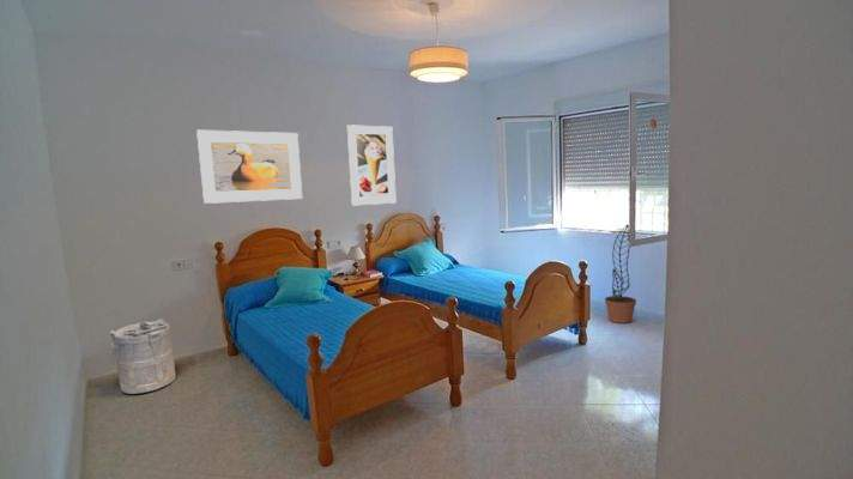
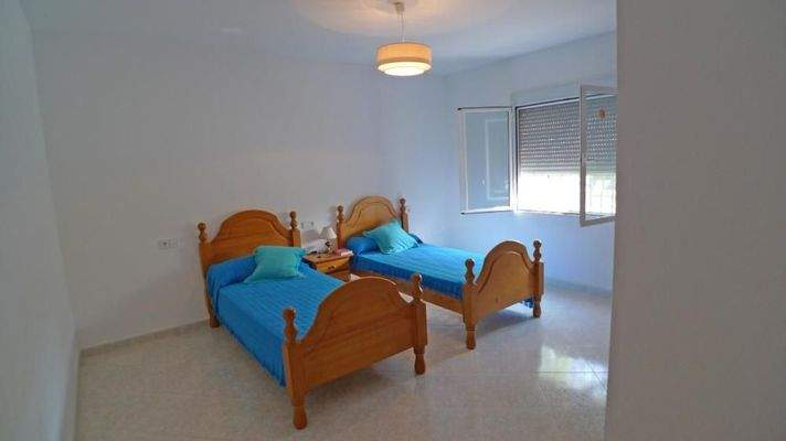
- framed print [195,129,303,205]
- laundry hamper [108,317,177,395]
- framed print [346,123,397,207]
- decorative plant [604,223,637,325]
